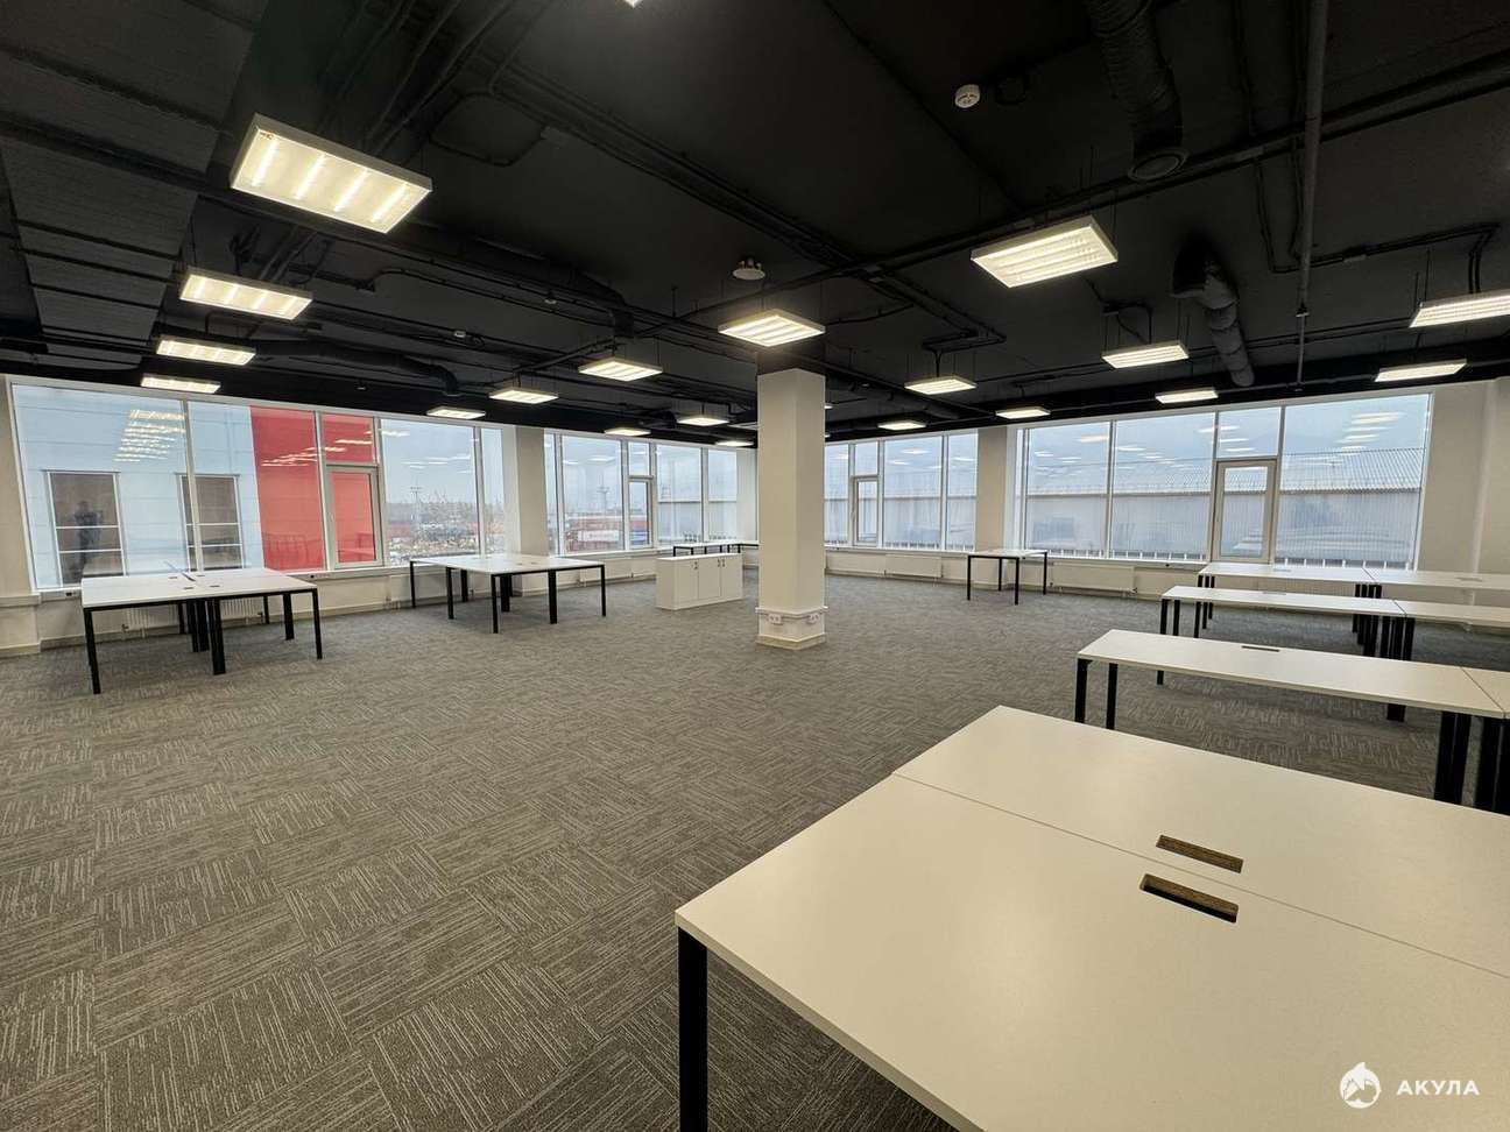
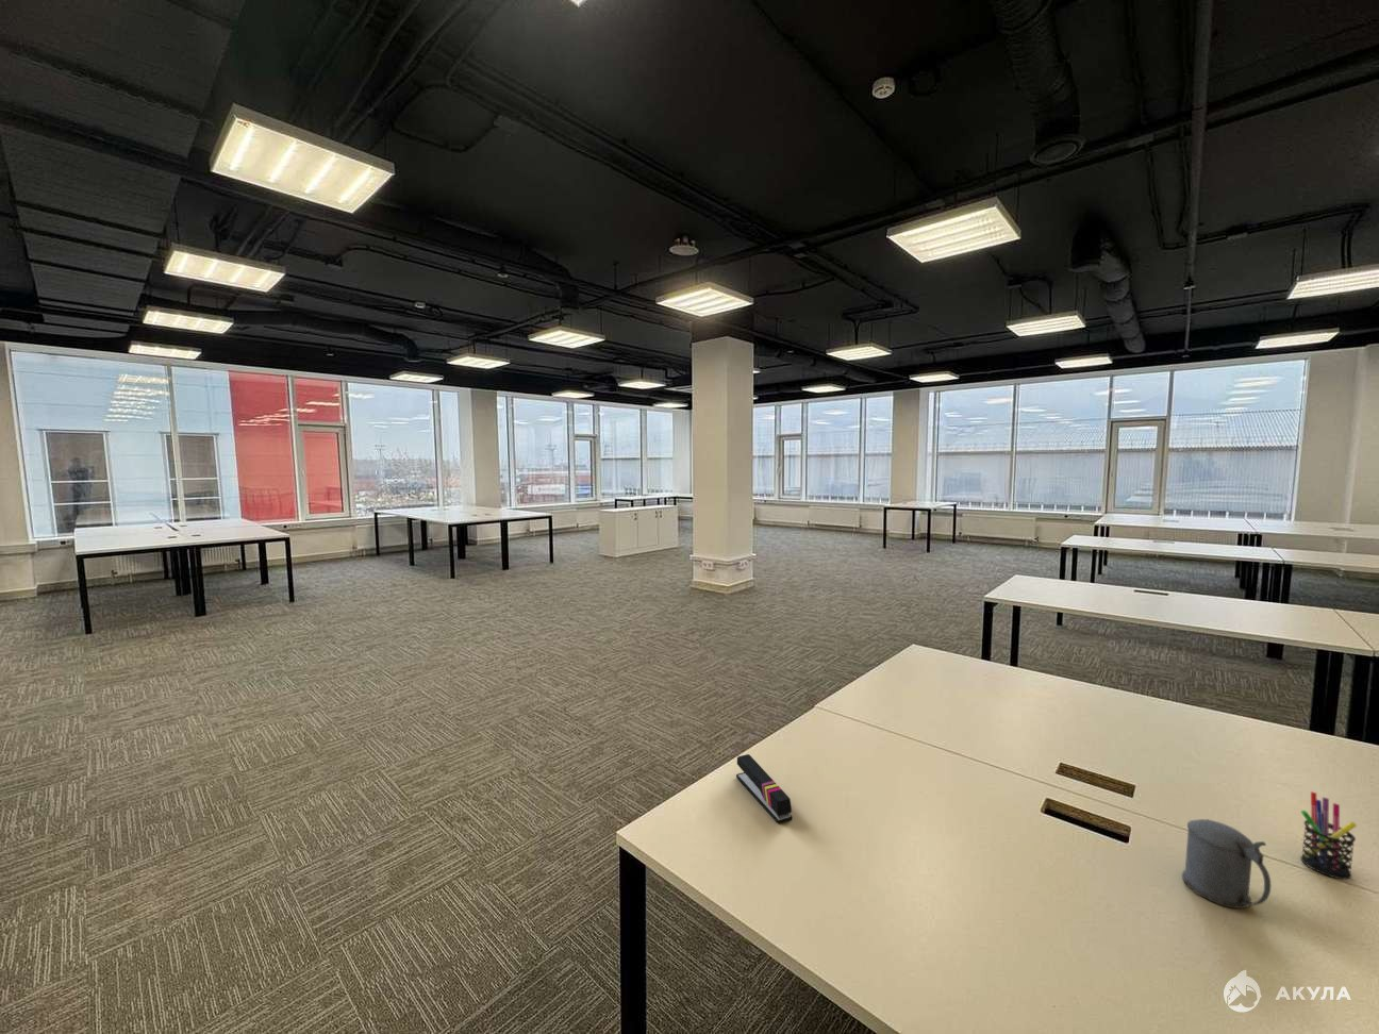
+ stapler [735,753,793,824]
+ beer stein [1181,818,1272,909]
+ pen holder [1300,791,1357,880]
